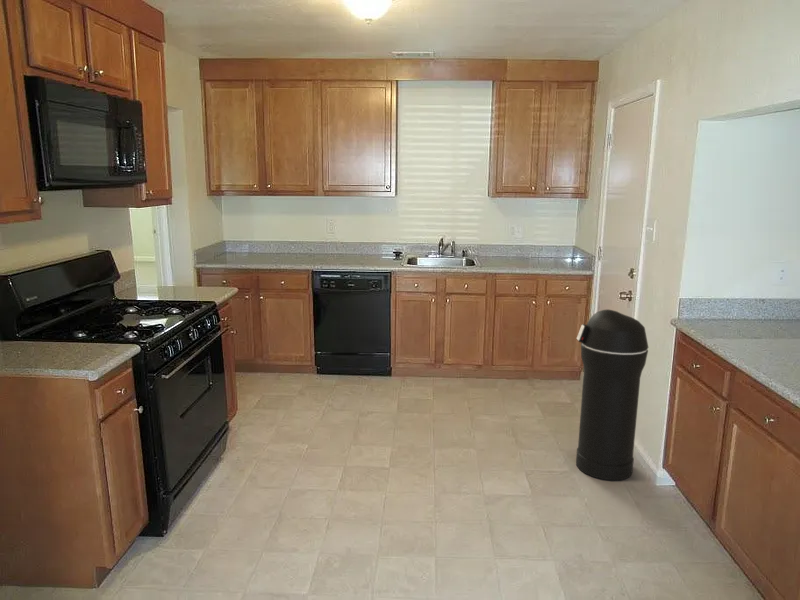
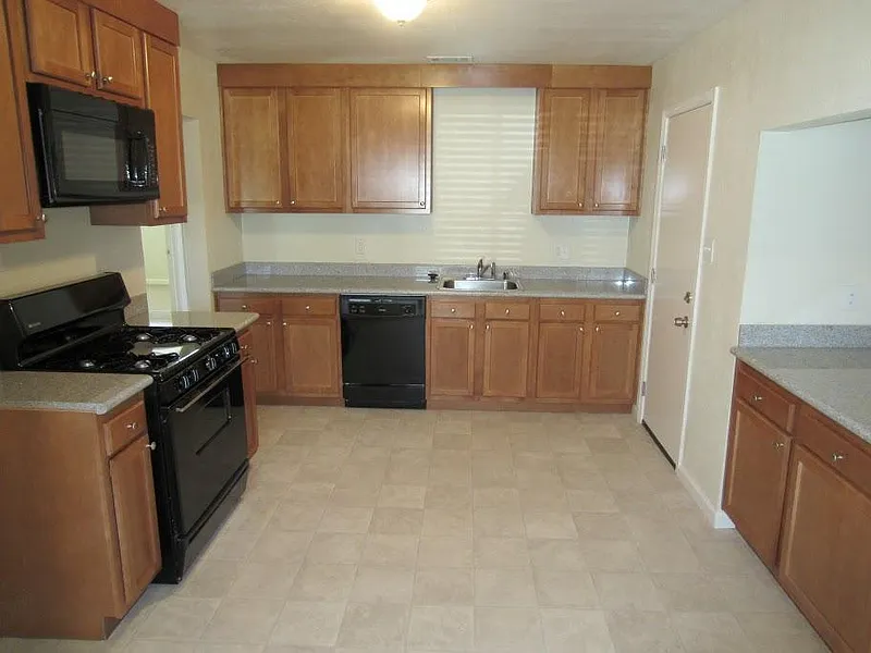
- trash can [575,308,649,481]
